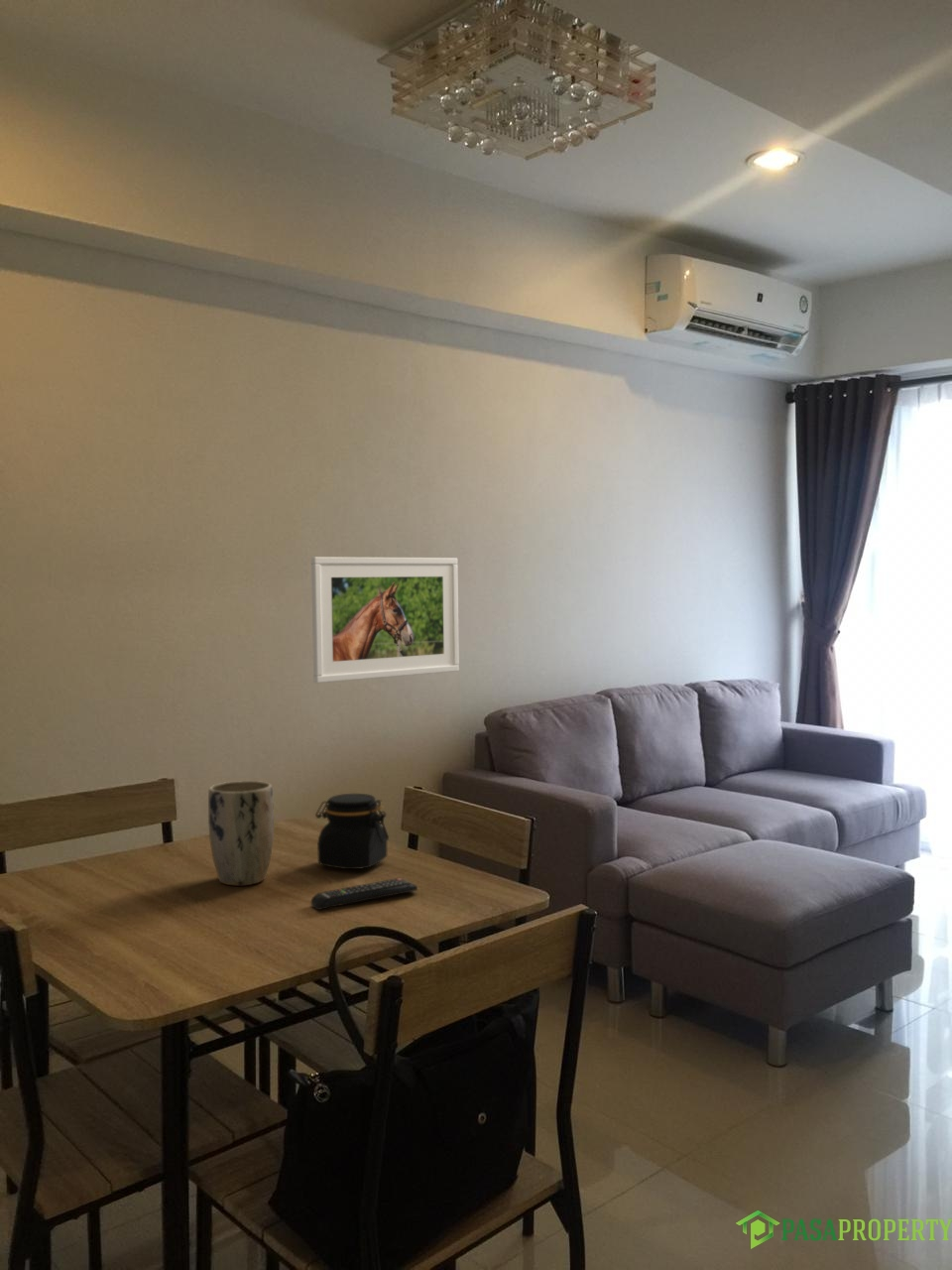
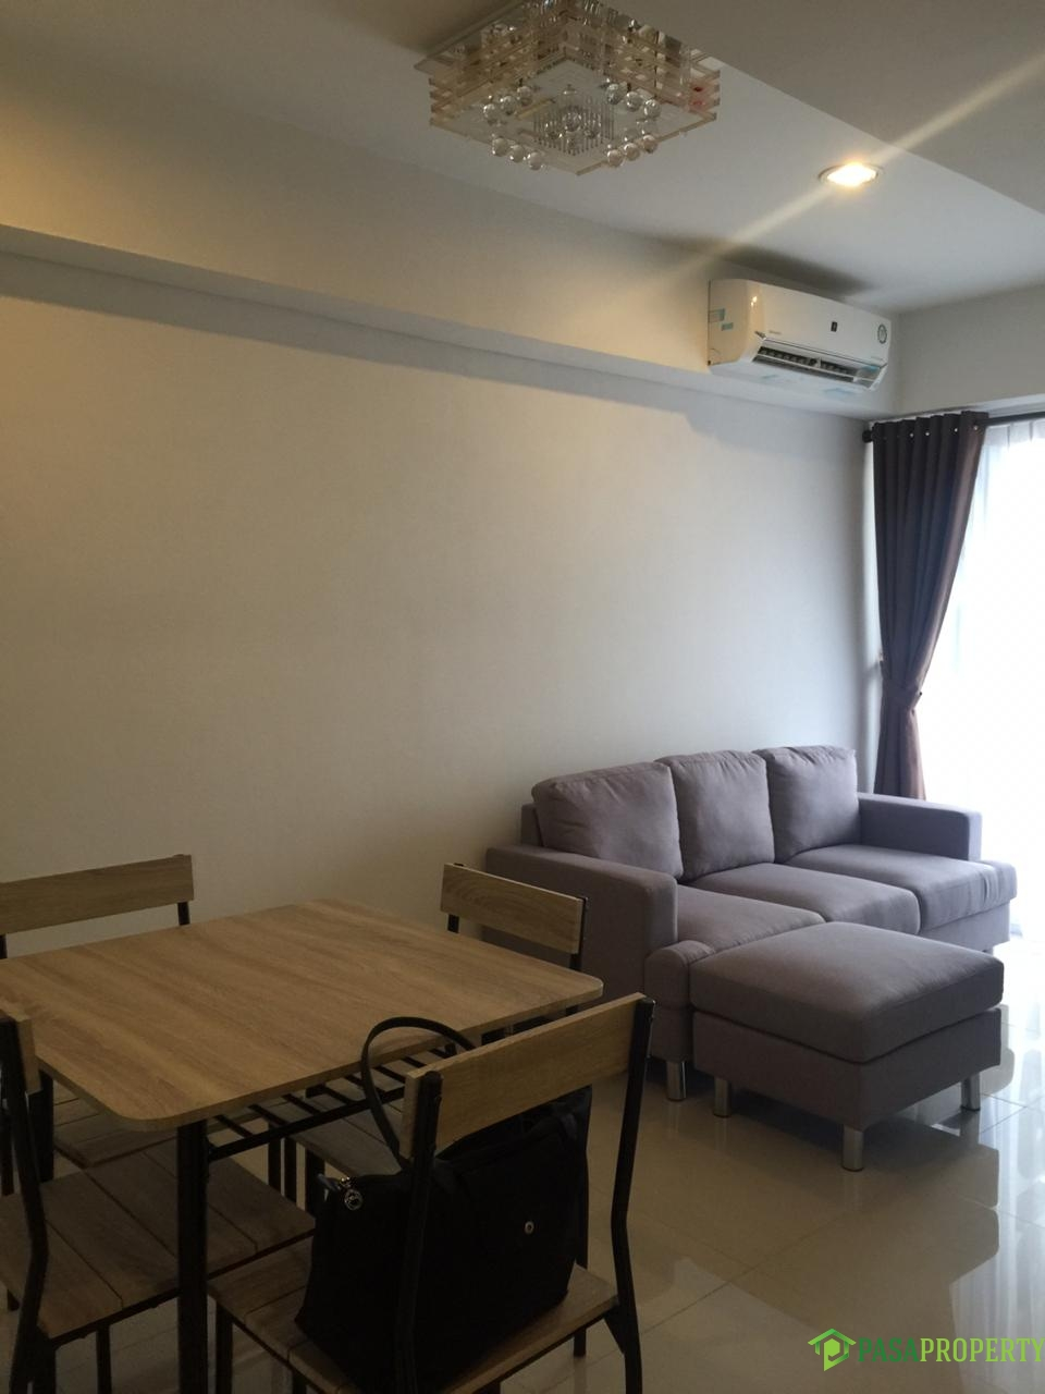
- remote control [310,877,418,911]
- plant pot [207,780,275,886]
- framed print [310,556,460,684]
- jar [314,793,390,870]
